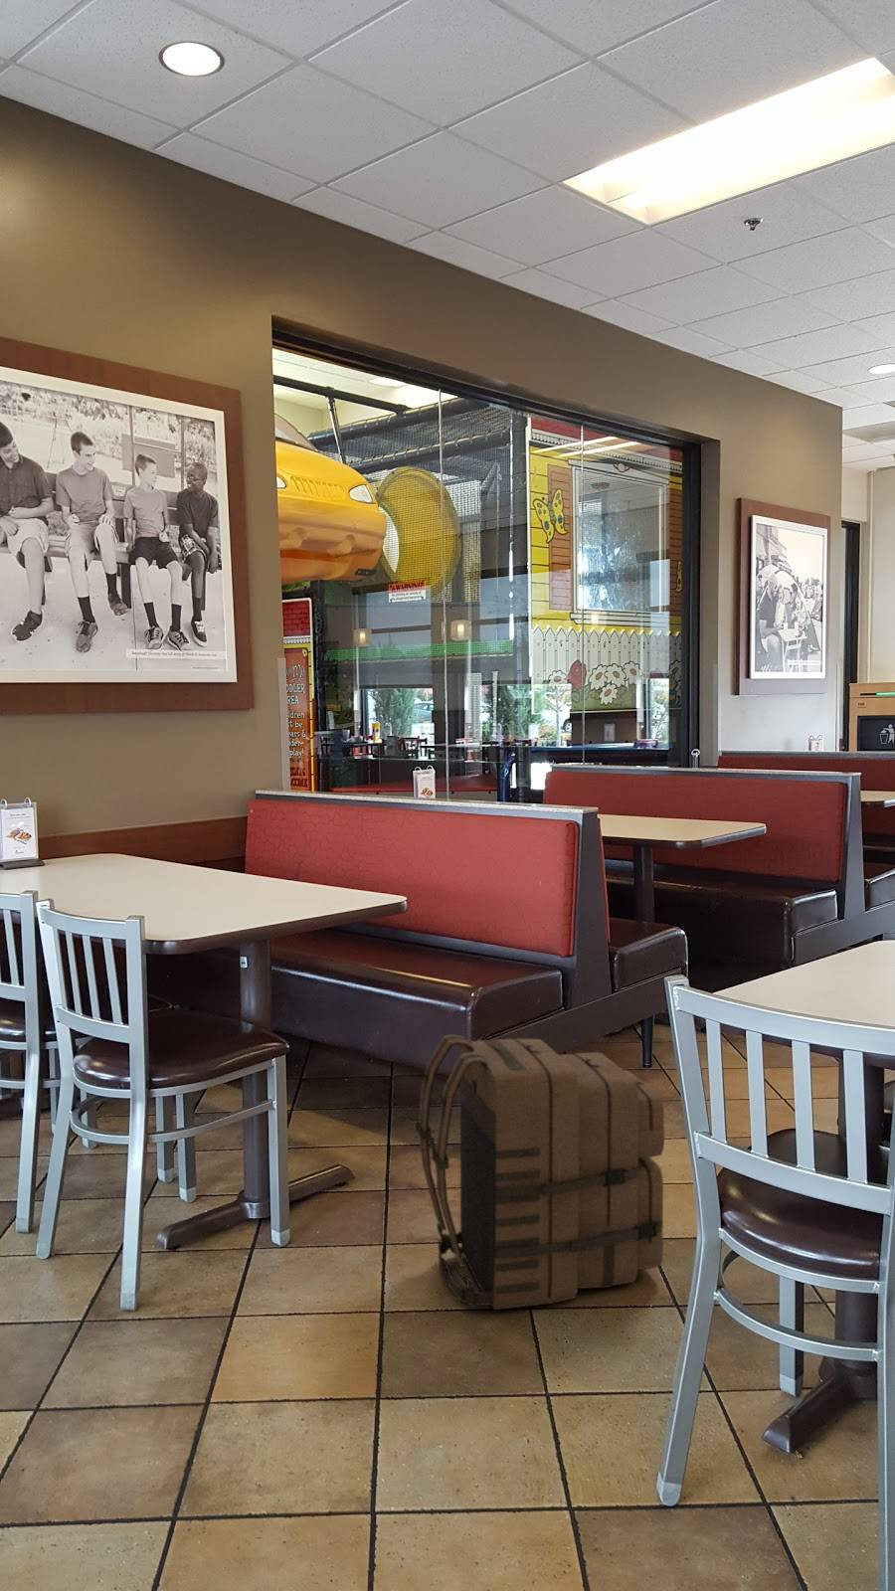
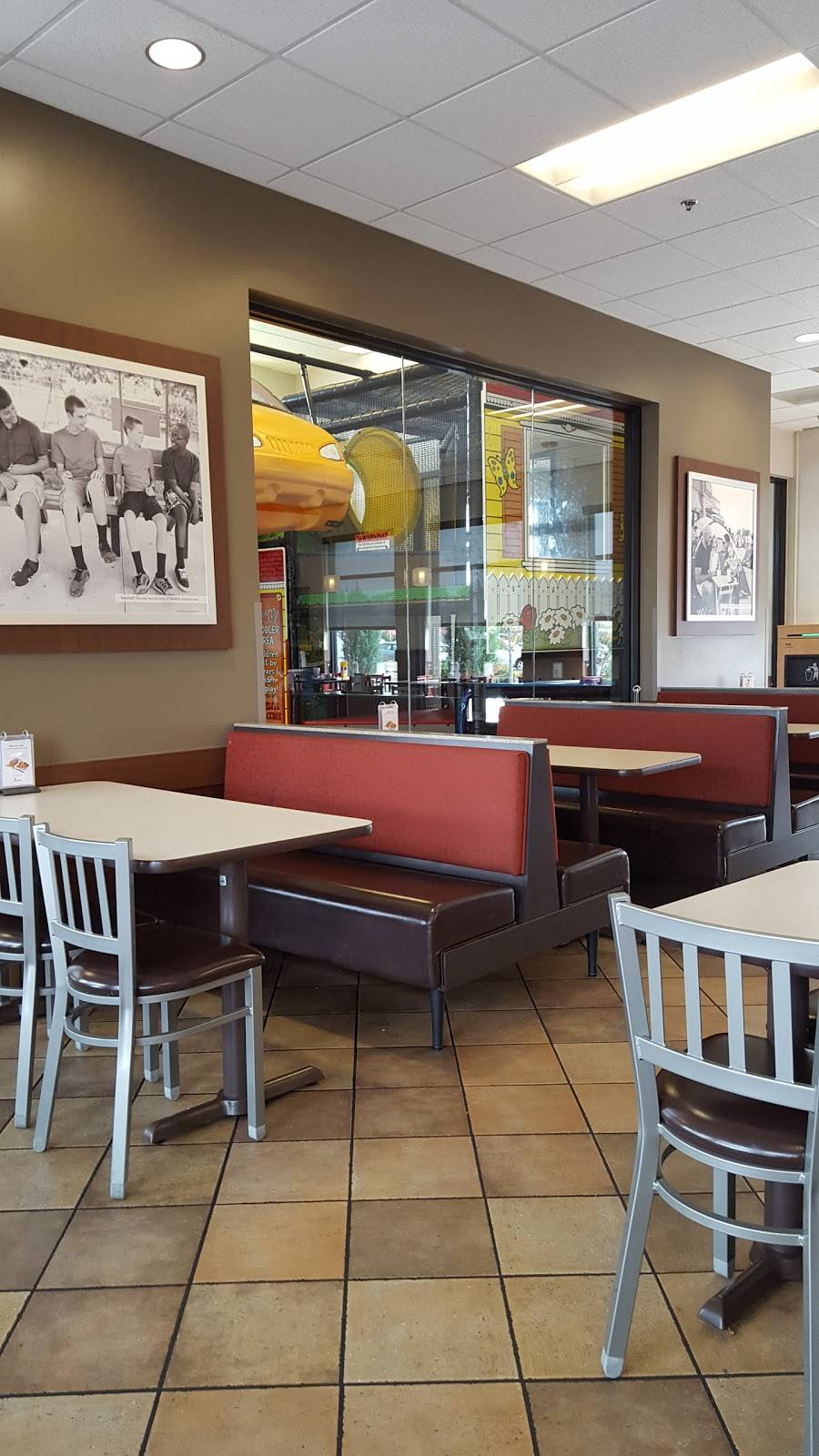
- backpack [414,1033,666,1310]
